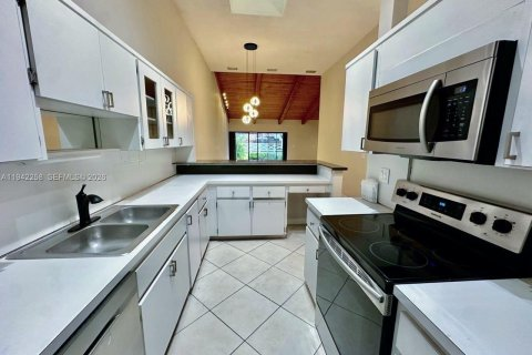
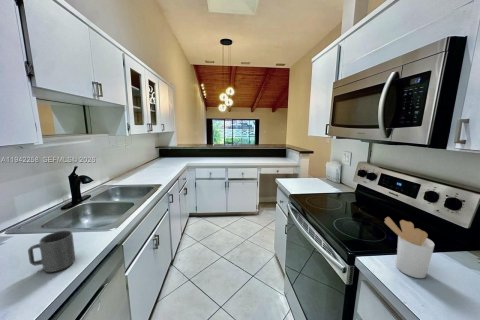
+ mug [27,230,76,273]
+ utensil holder [383,216,435,279]
